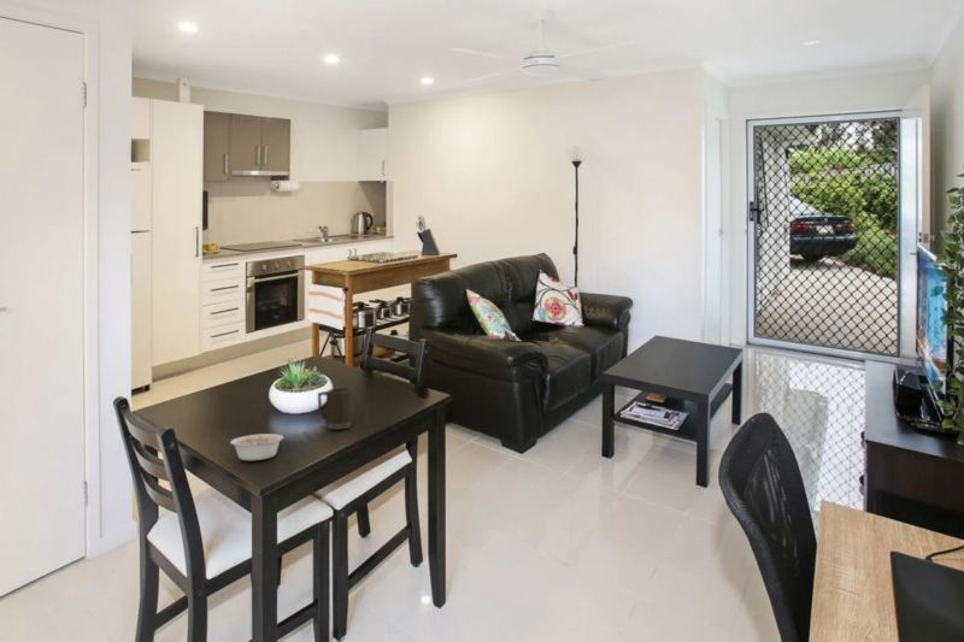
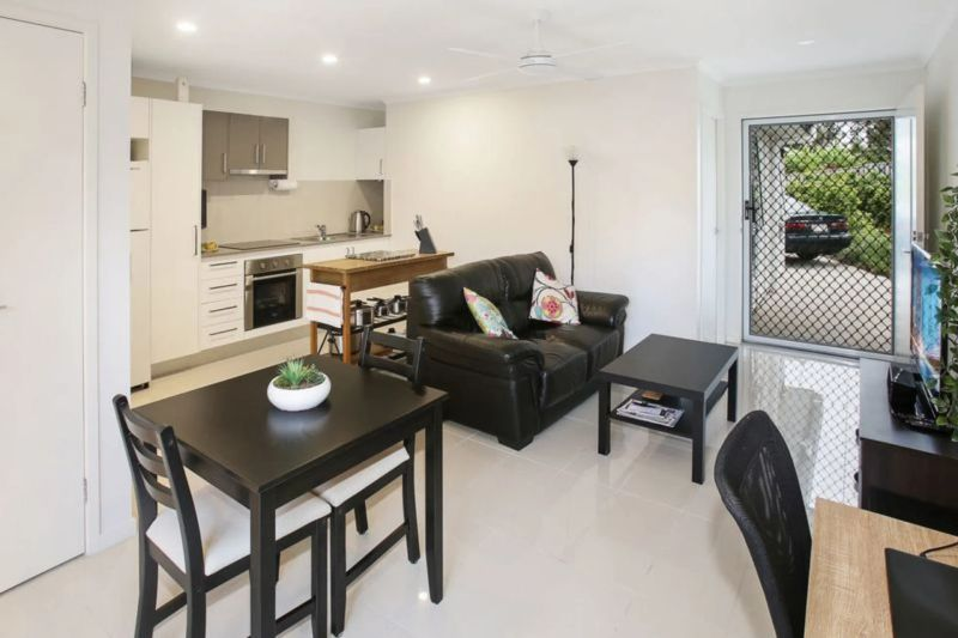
- legume [229,432,293,461]
- mug [317,387,354,430]
